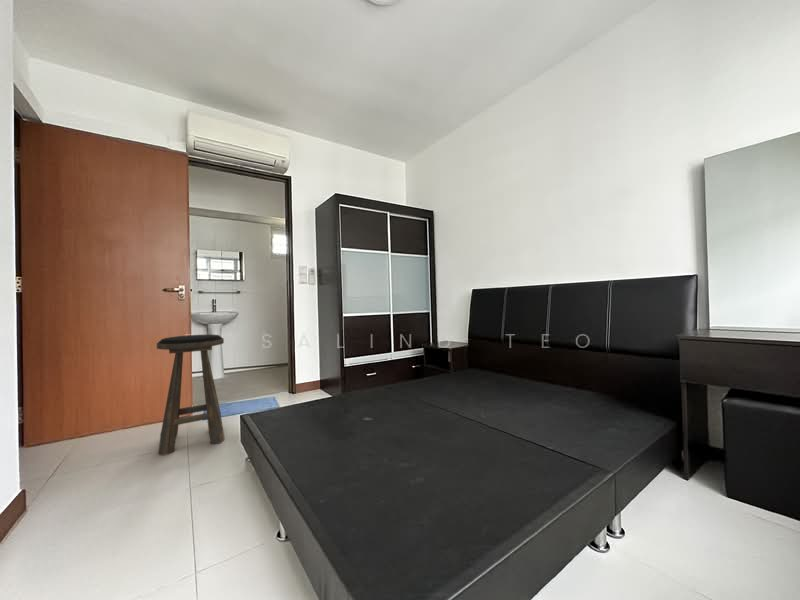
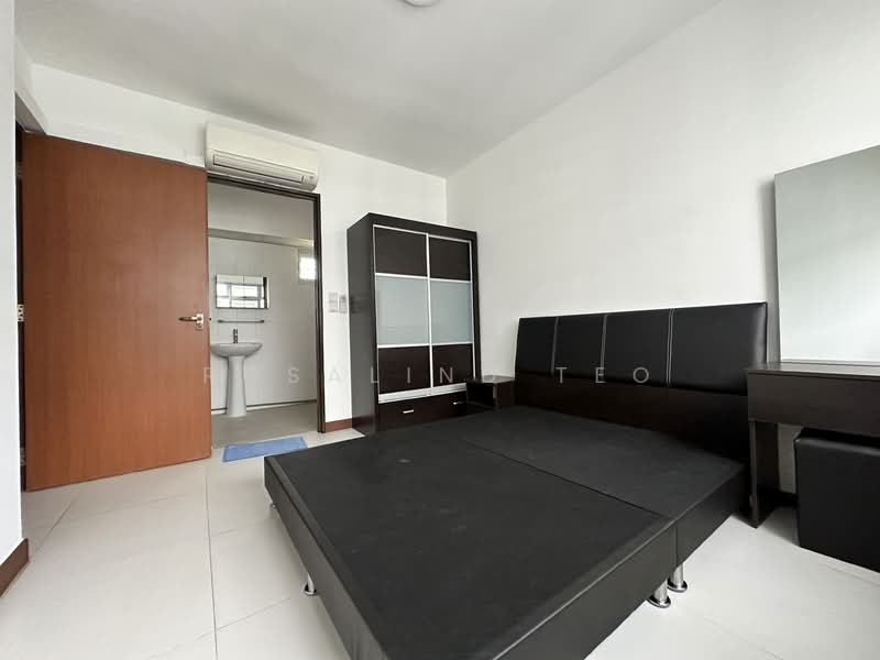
- stool [156,334,226,457]
